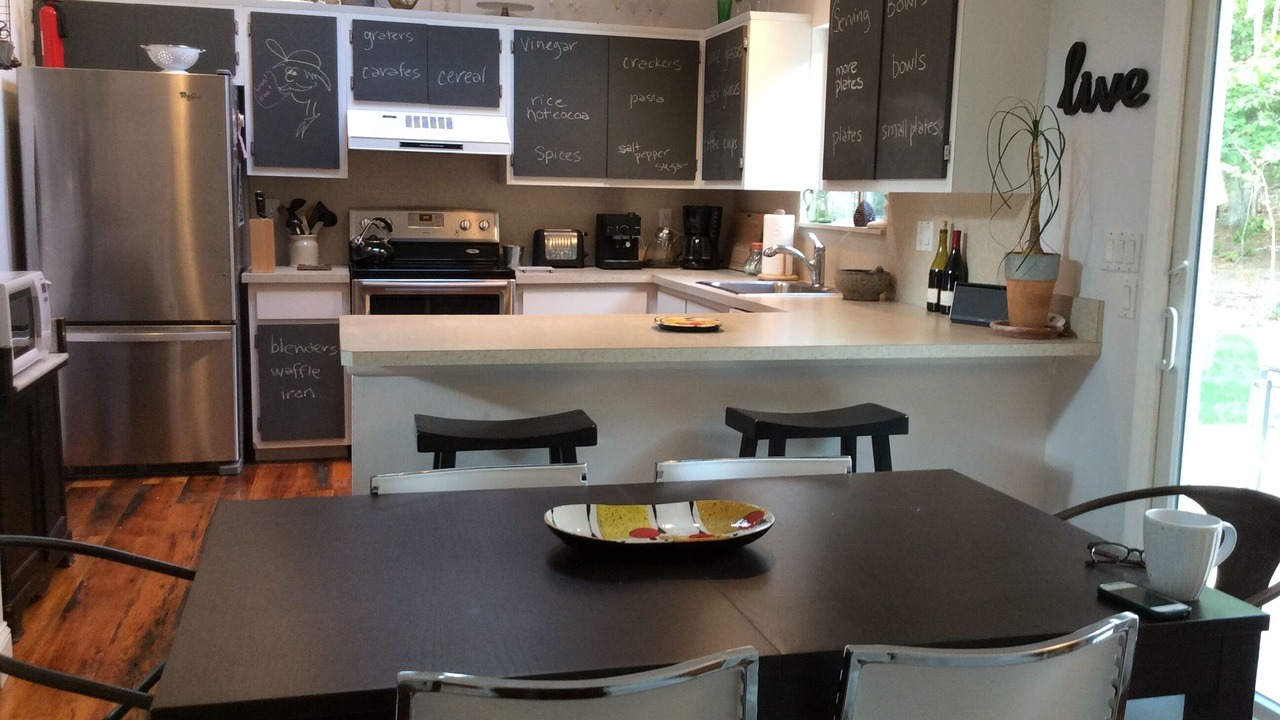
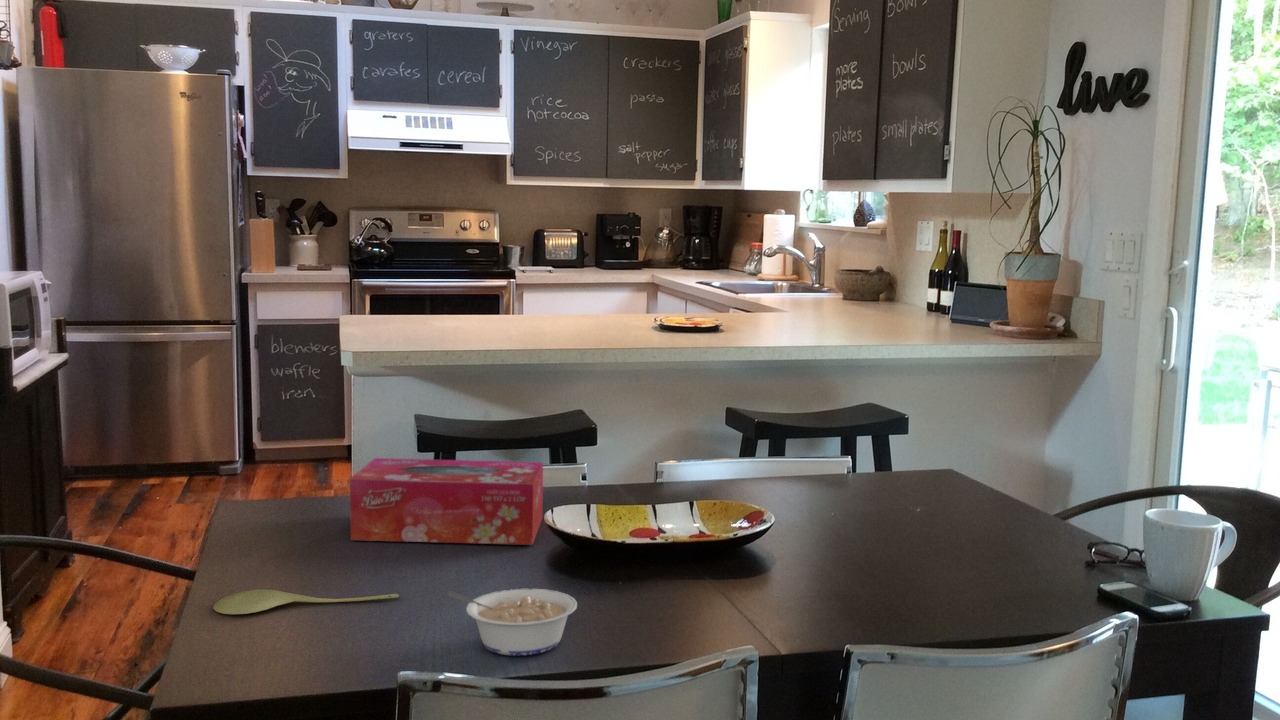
+ tissue box [349,457,544,546]
+ legume [447,588,578,657]
+ spoon [212,588,399,615]
